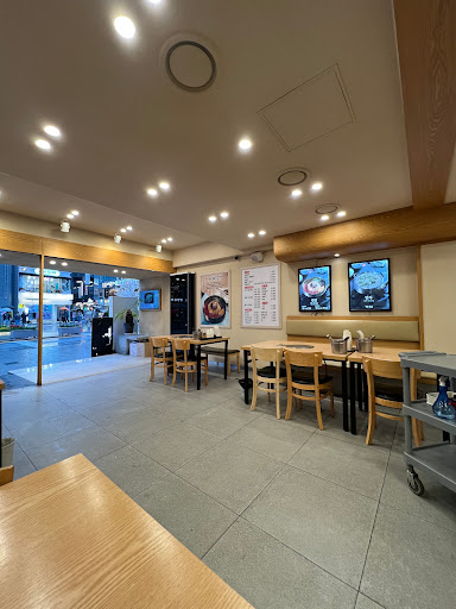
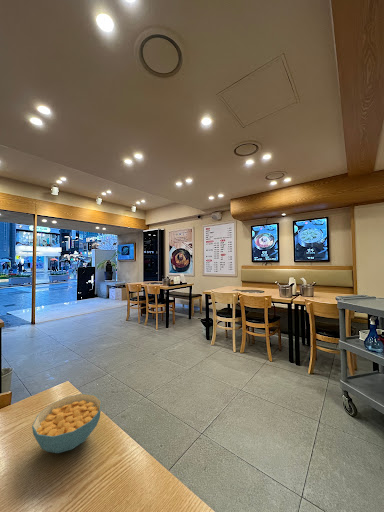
+ cereal bowl [31,393,102,454]
